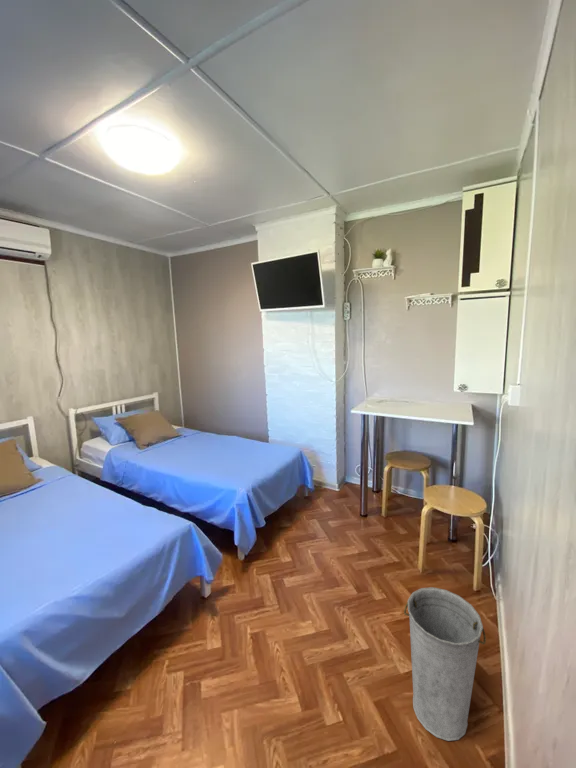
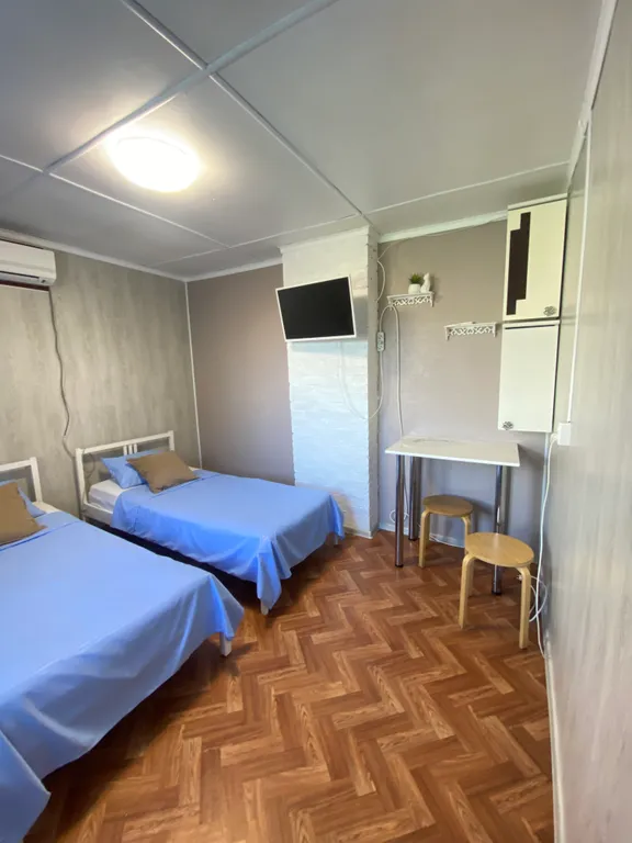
- bucket [403,586,487,742]
